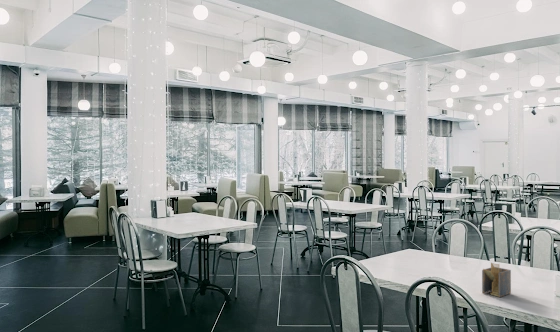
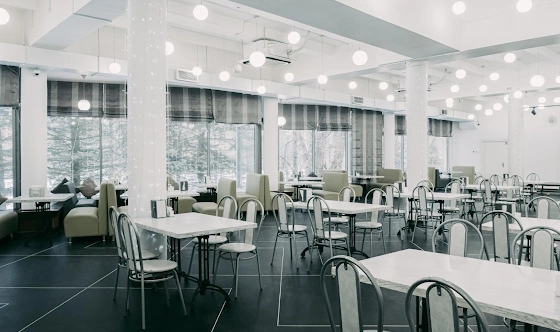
- napkin holder [481,262,512,298]
